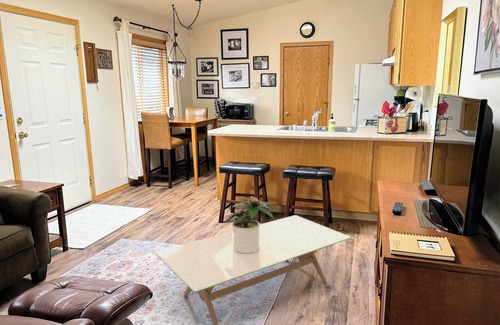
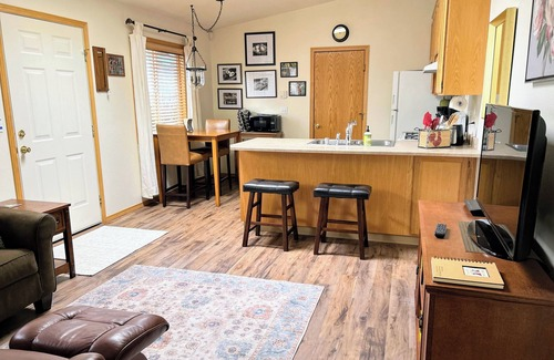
- potted plant [223,195,275,253]
- coffee table [154,214,352,325]
